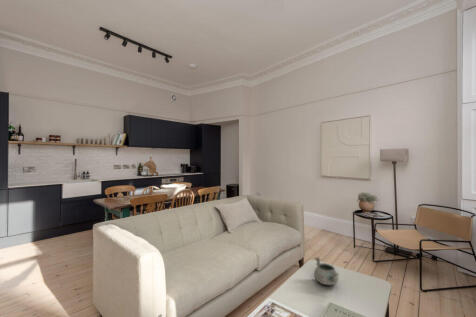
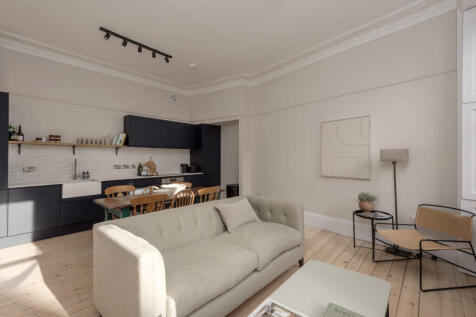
- decorative bowl [313,256,339,286]
